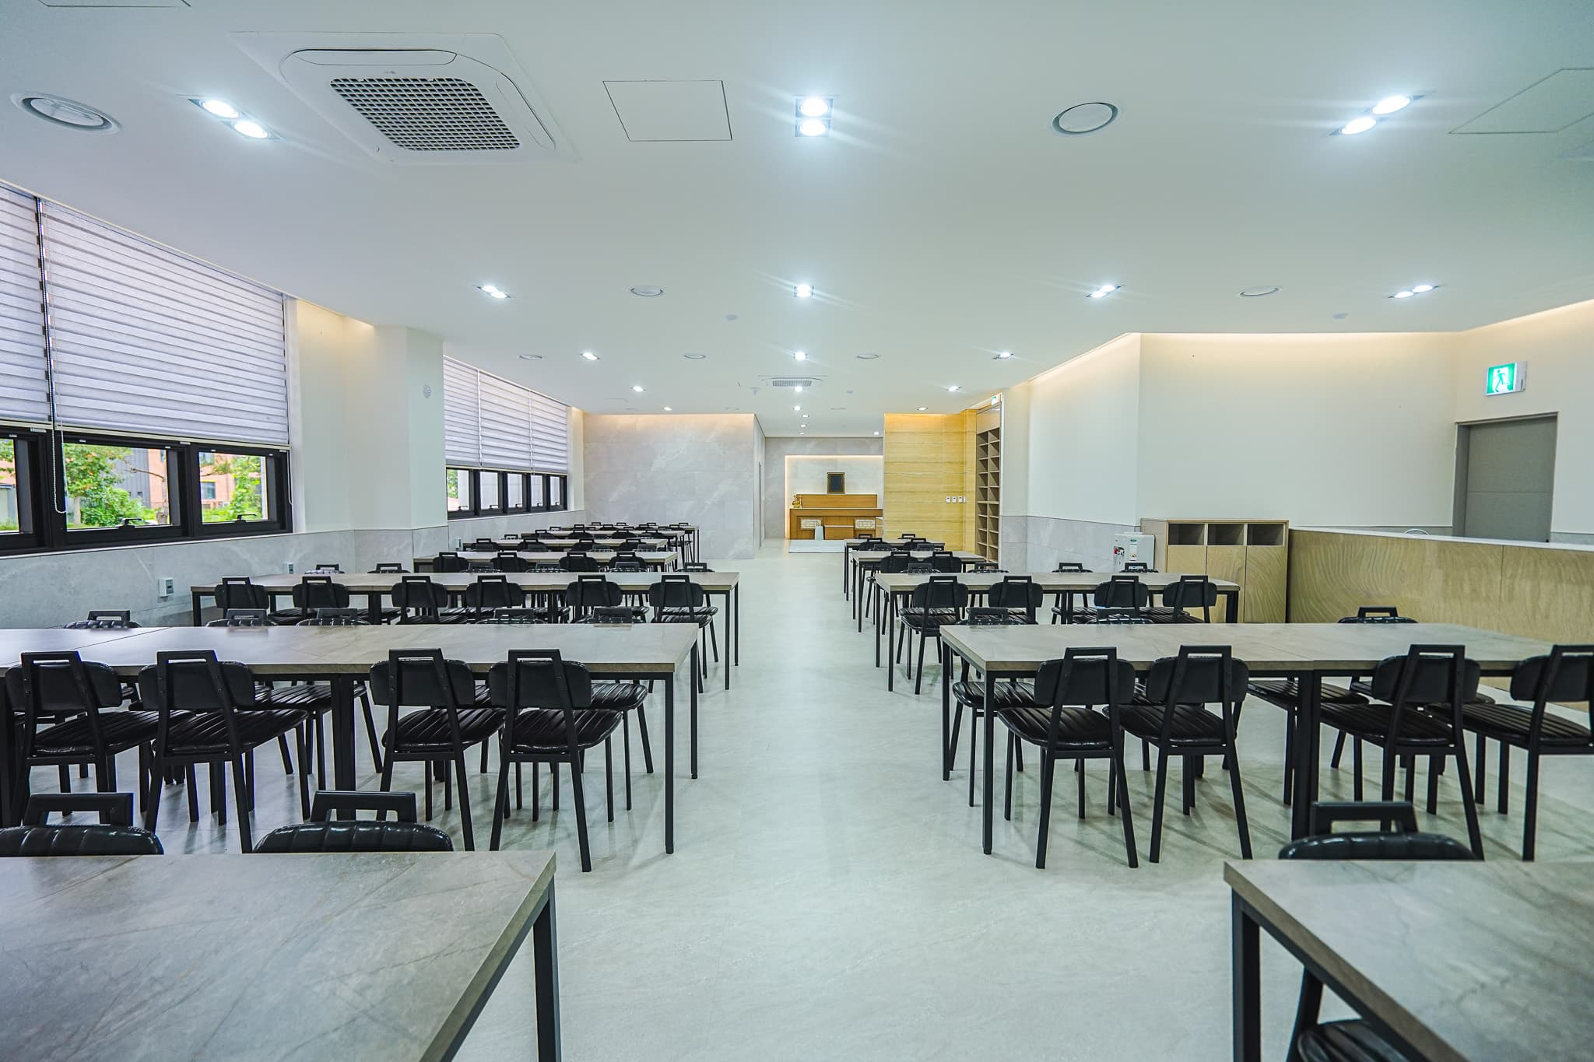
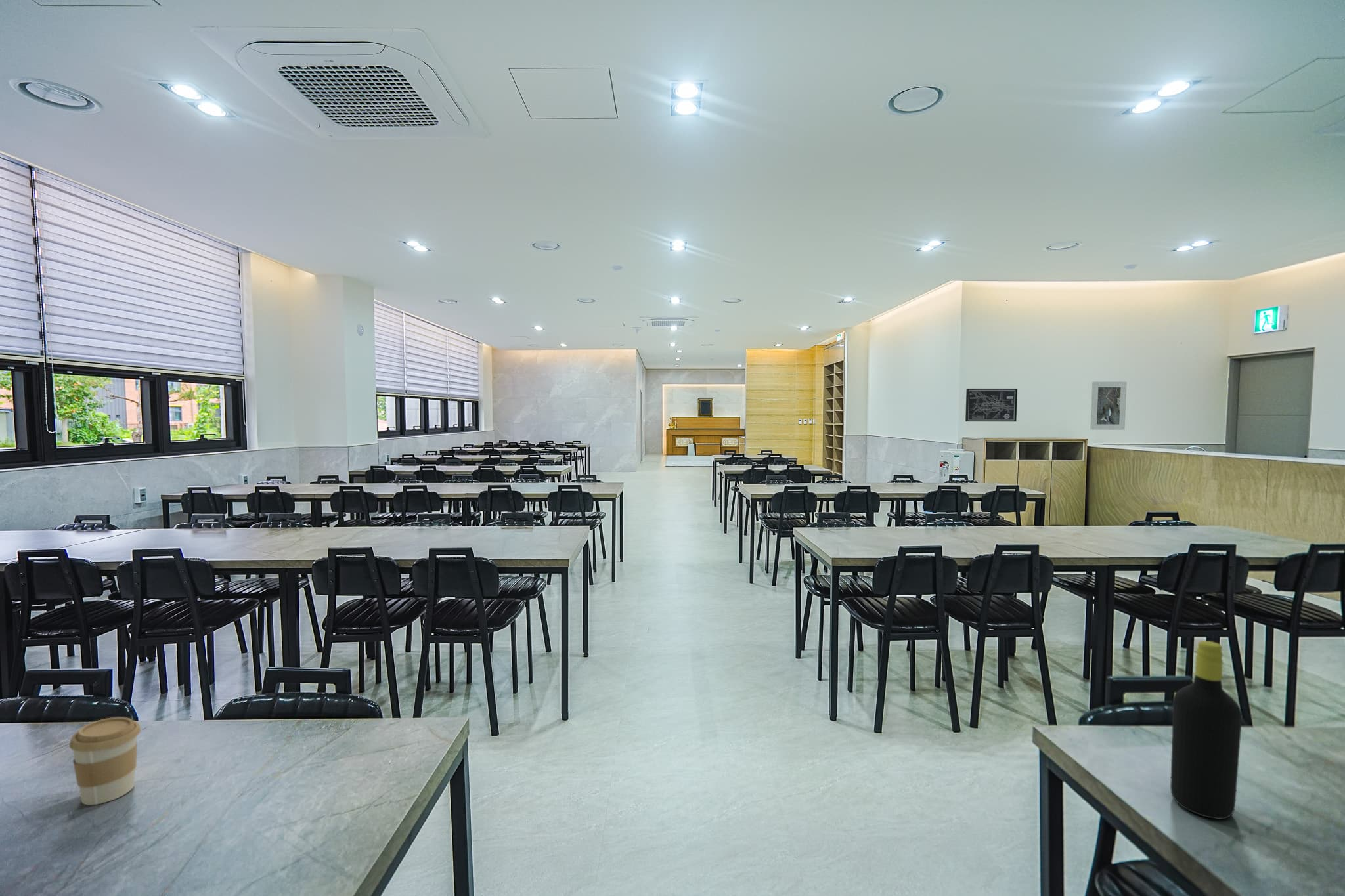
+ bottle [1170,640,1243,820]
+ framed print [1090,381,1128,431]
+ coffee cup [68,717,141,806]
+ wall art [965,388,1018,422]
